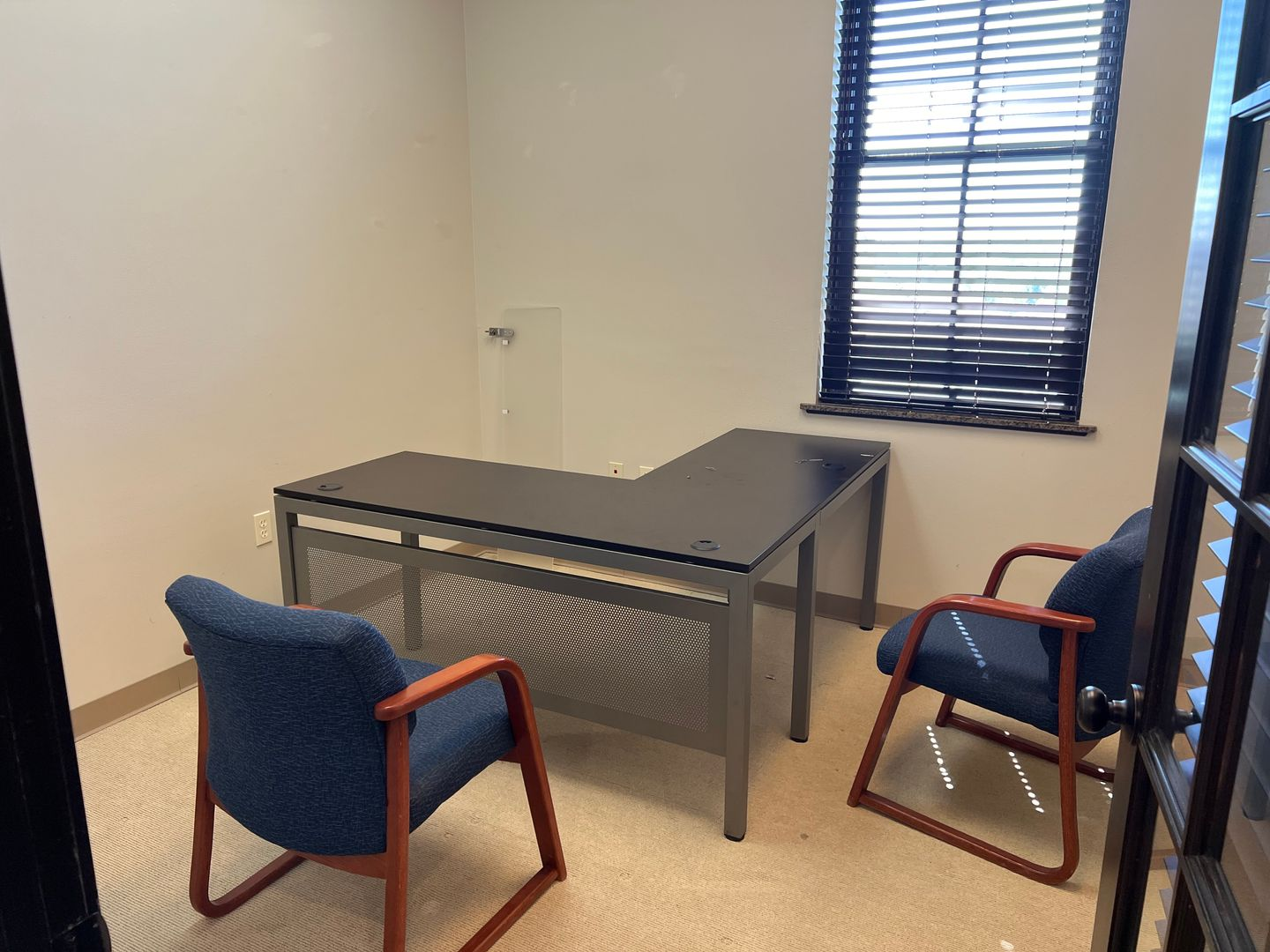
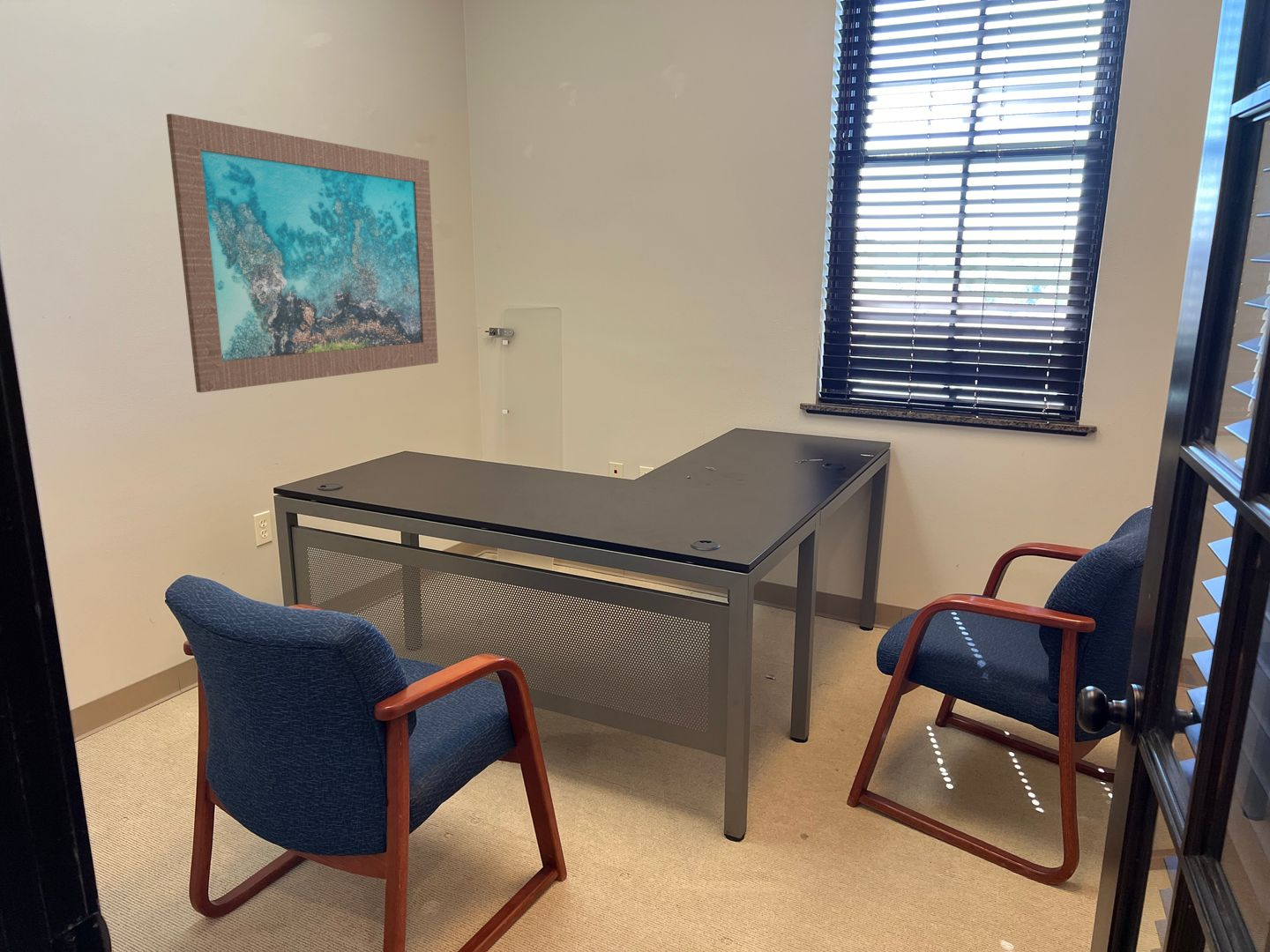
+ wall art [166,113,439,393]
